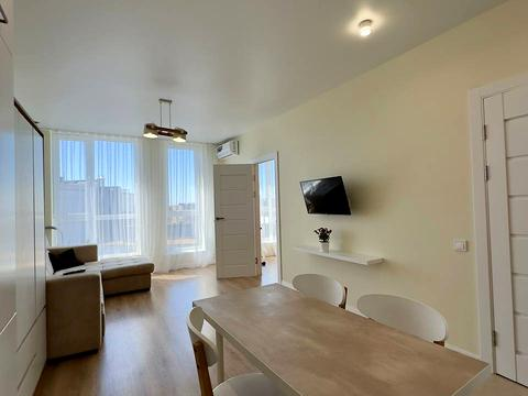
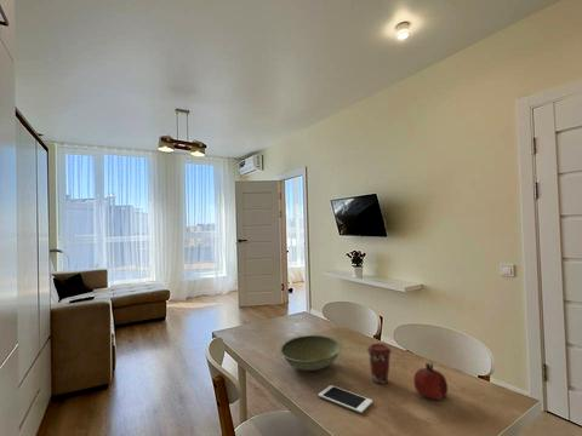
+ coffee cup [366,343,393,385]
+ bowl [279,334,343,372]
+ cell phone [318,384,373,414]
+ fruit [412,362,449,401]
